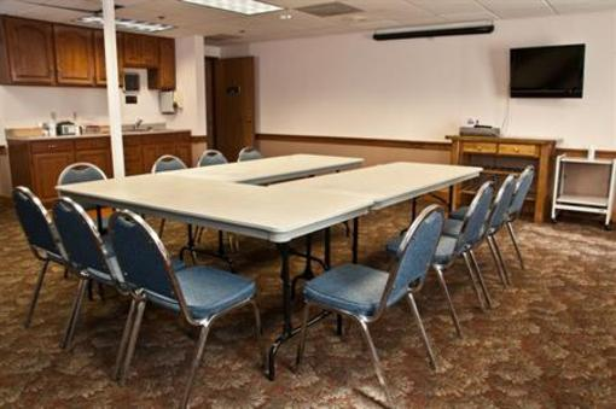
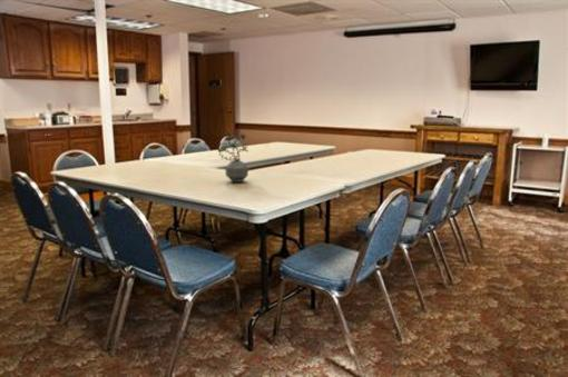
+ potted plant [216,130,249,183]
